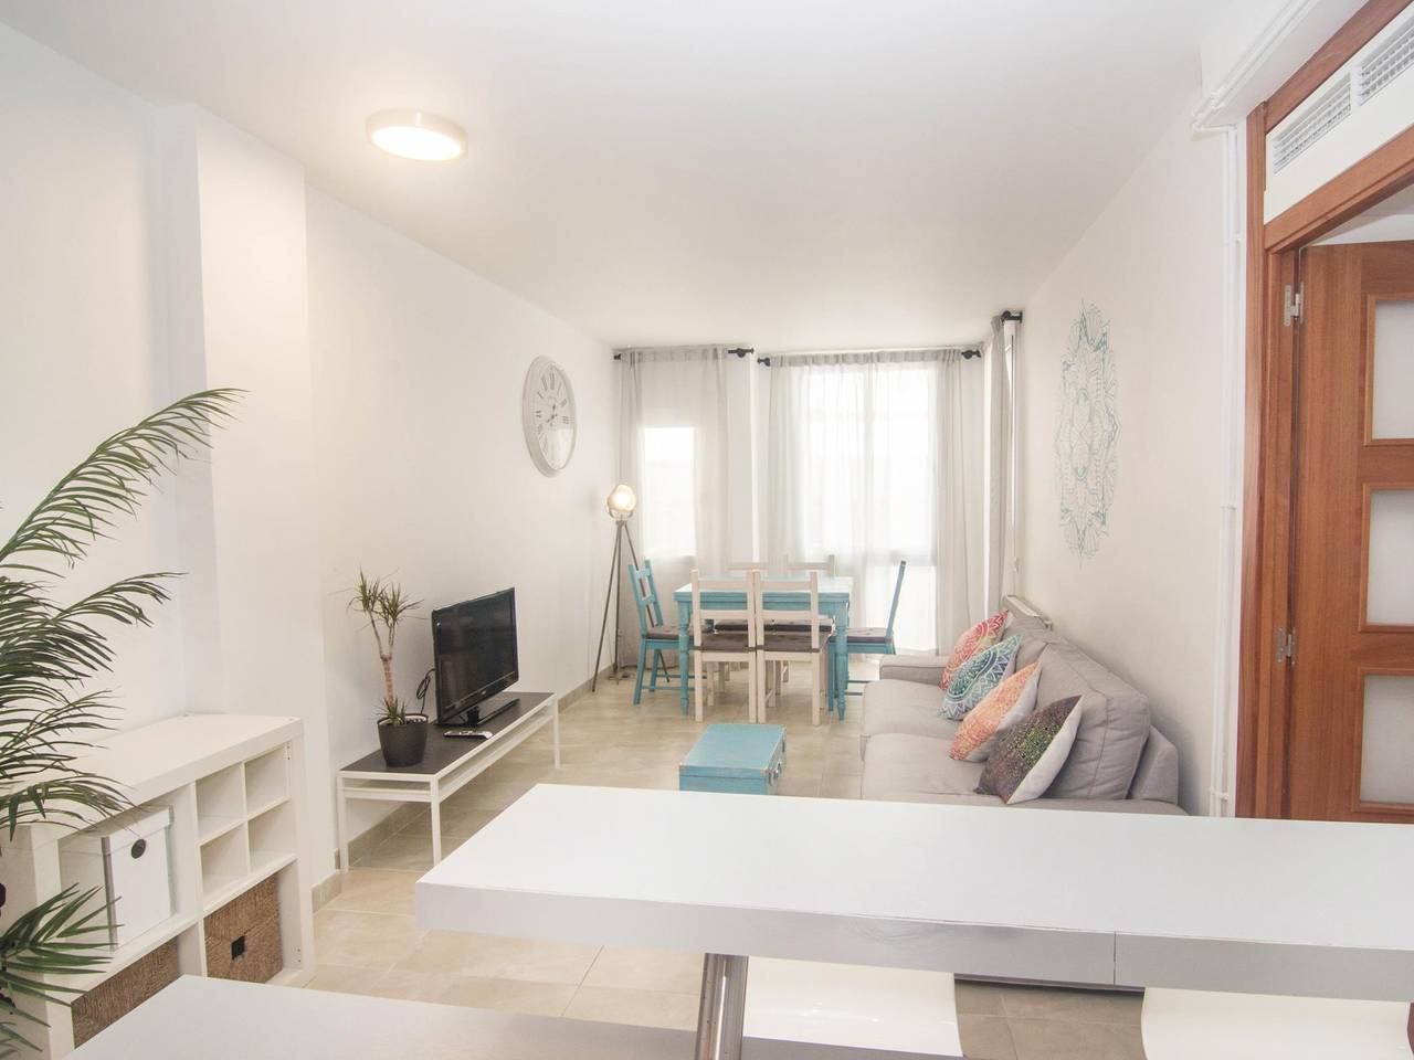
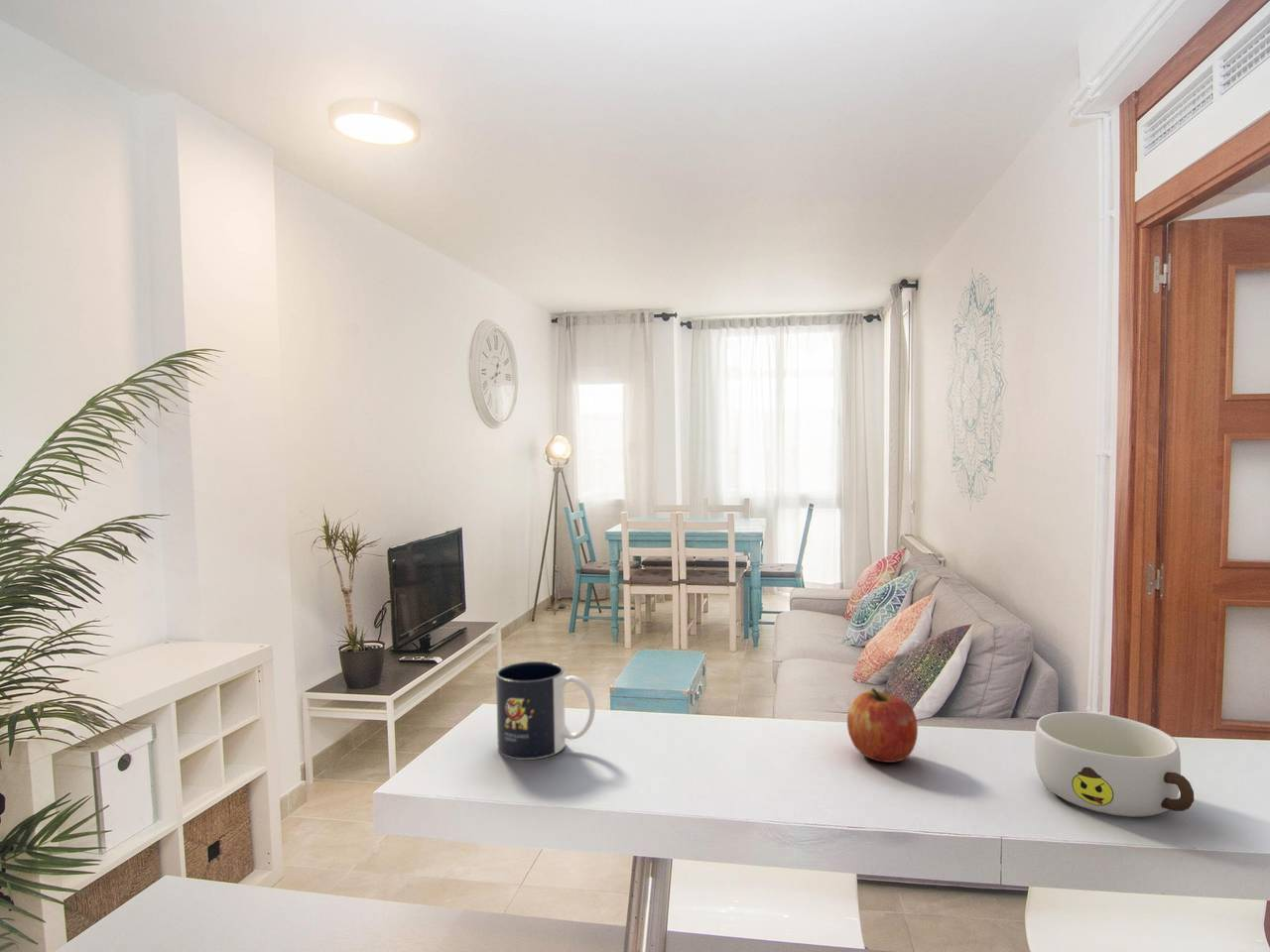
+ apple [846,687,919,764]
+ bowl [1034,711,1195,818]
+ mug [495,660,596,761]
